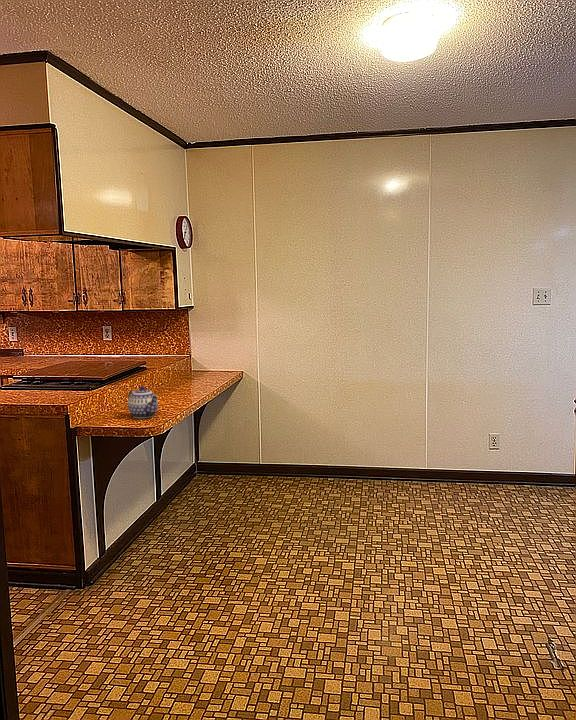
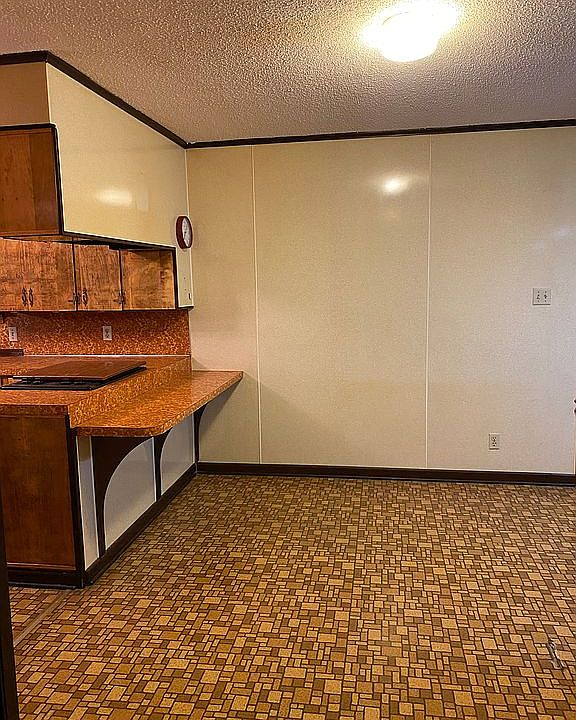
- teapot [127,385,159,419]
